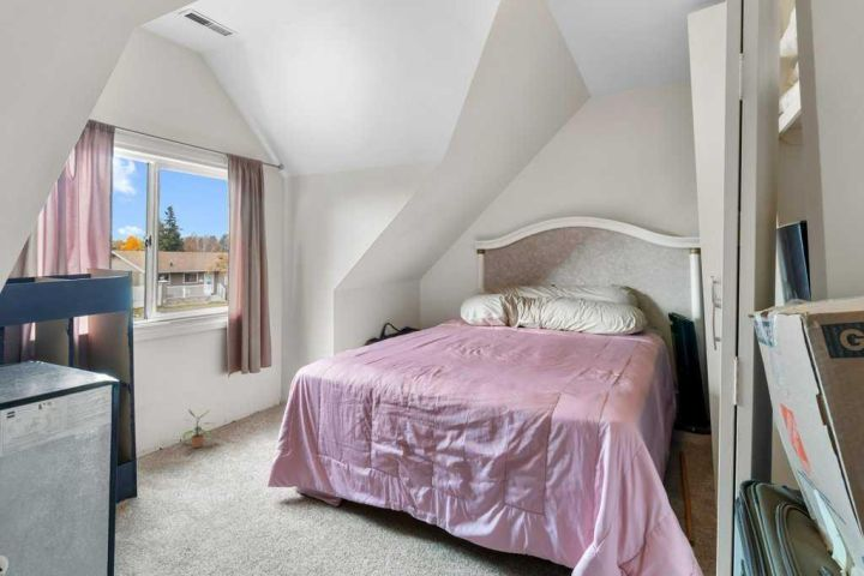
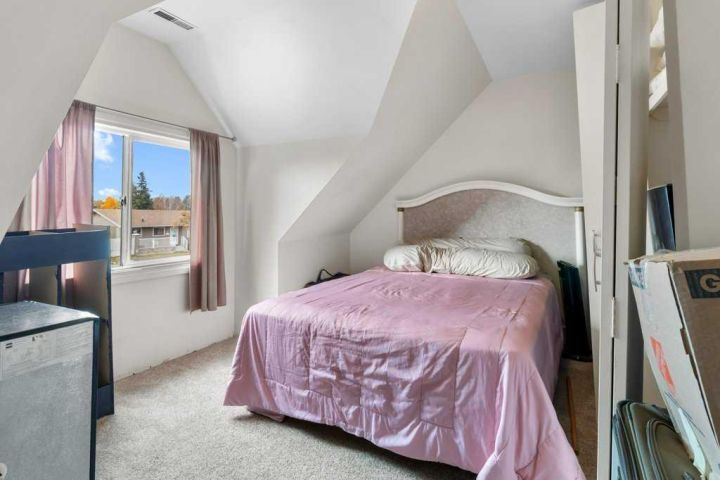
- potted plant [180,408,214,449]
